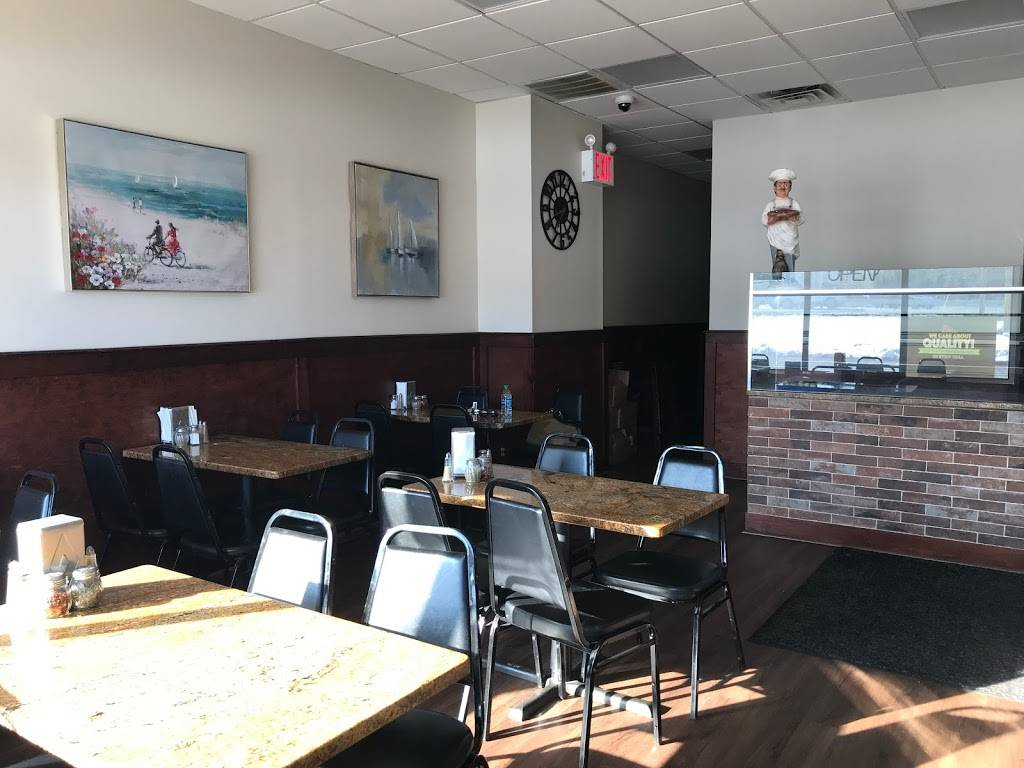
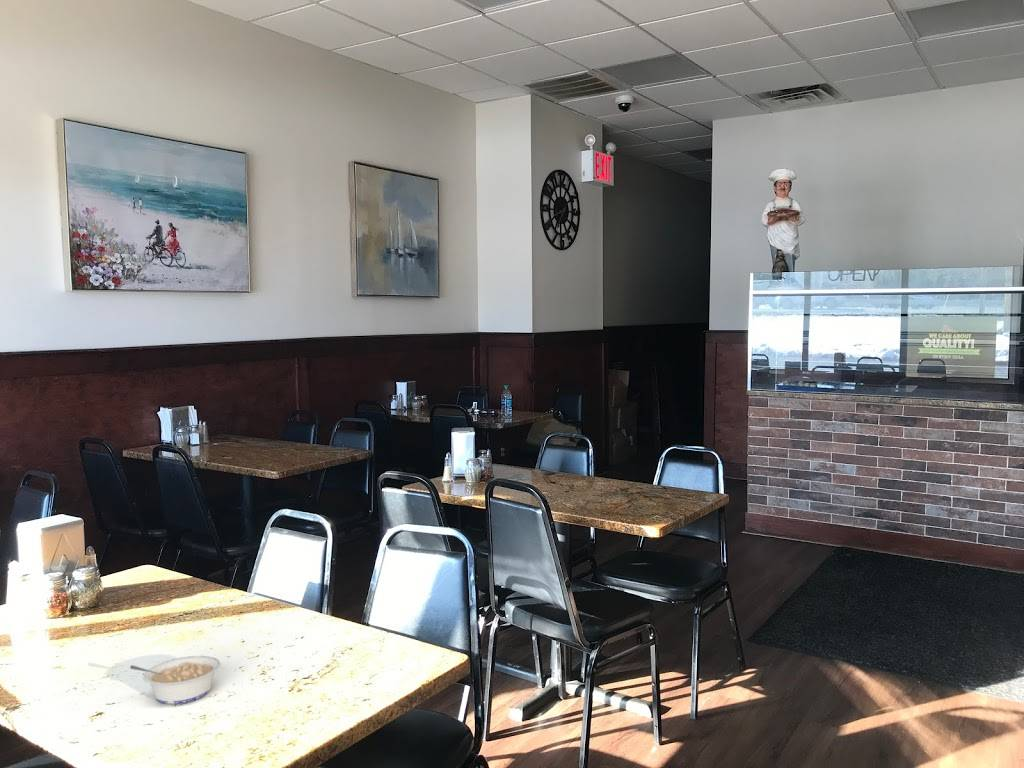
+ legume [129,655,222,705]
